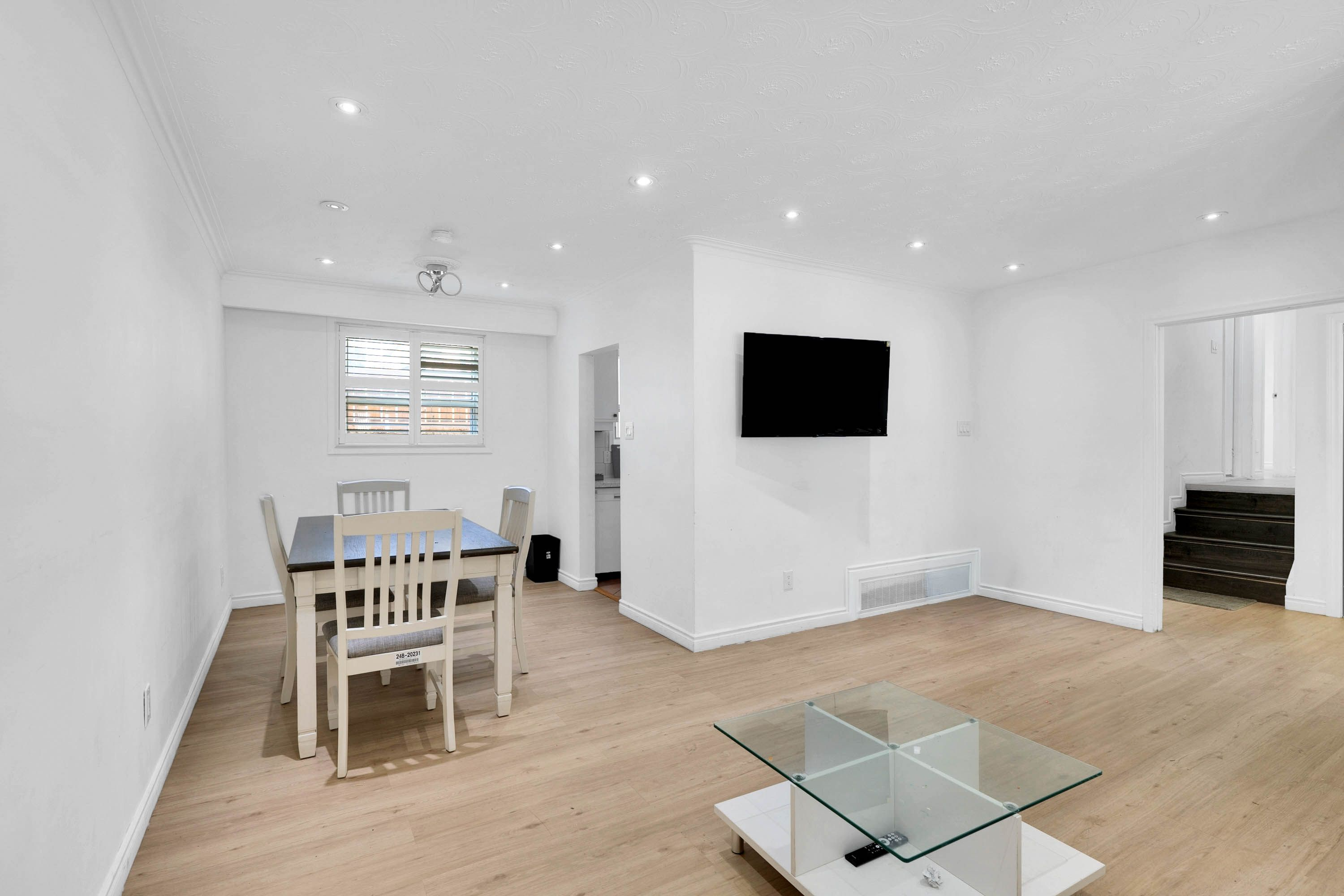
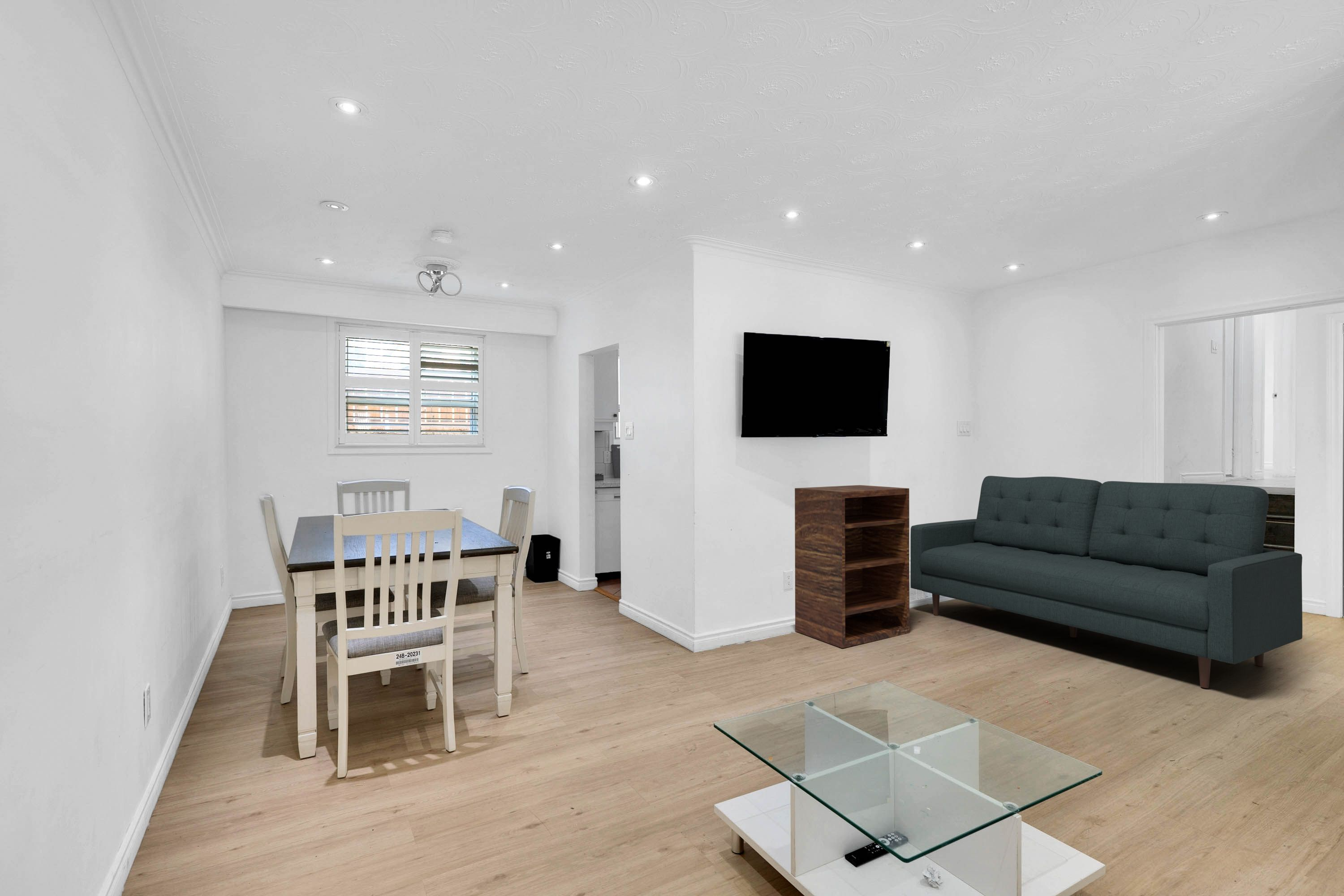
+ shelving unit [794,485,910,649]
+ sofa [910,475,1303,689]
